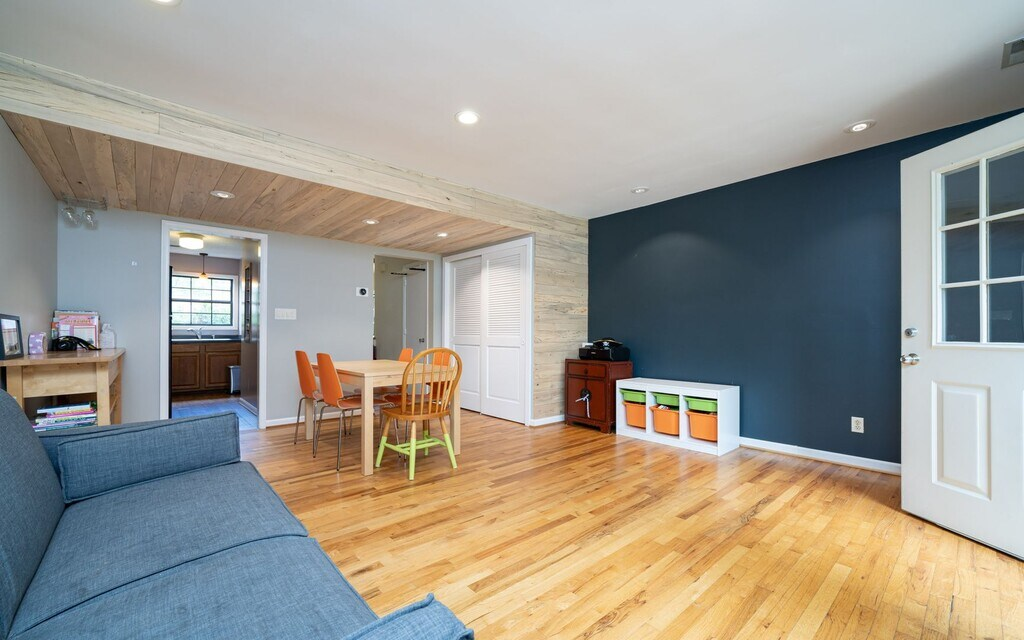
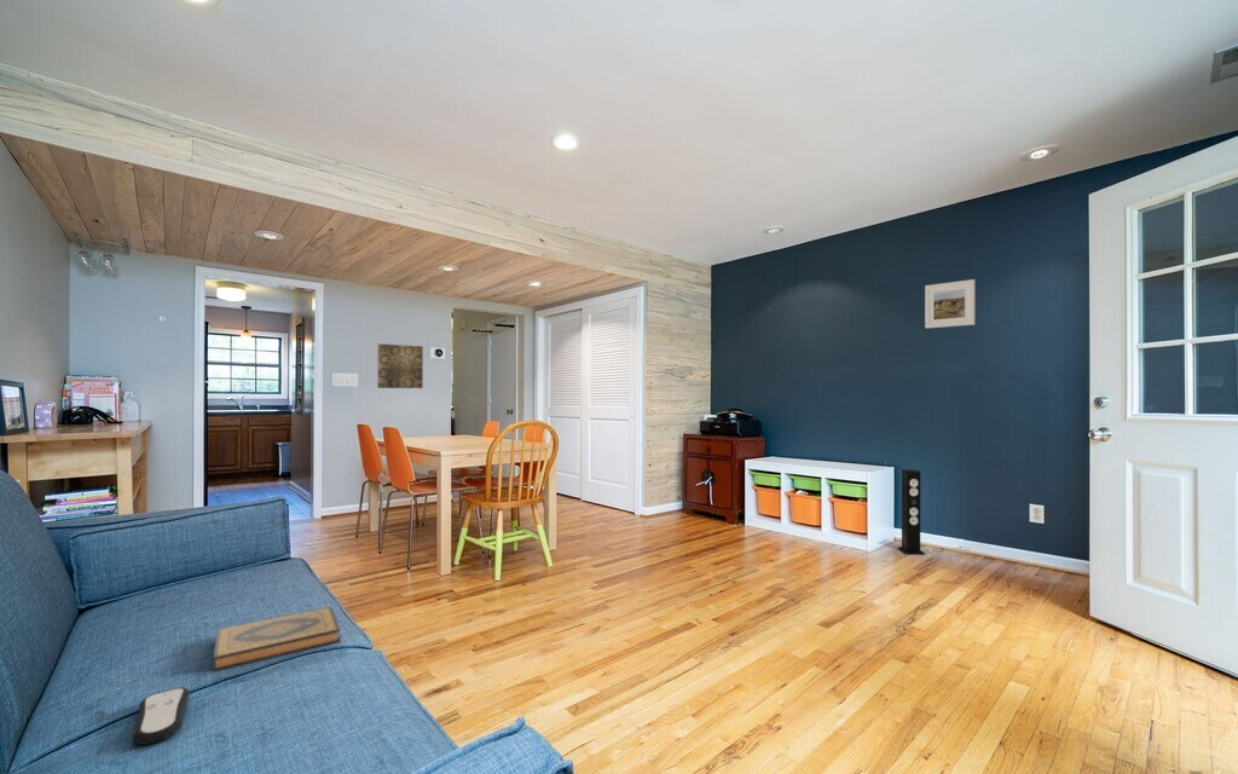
+ wall art [376,342,424,389]
+ speaker [897,468,970,555]
+ hardback book [212,606,341,672]
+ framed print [924,278,976,329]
+ remote control [132,687,191,746]
